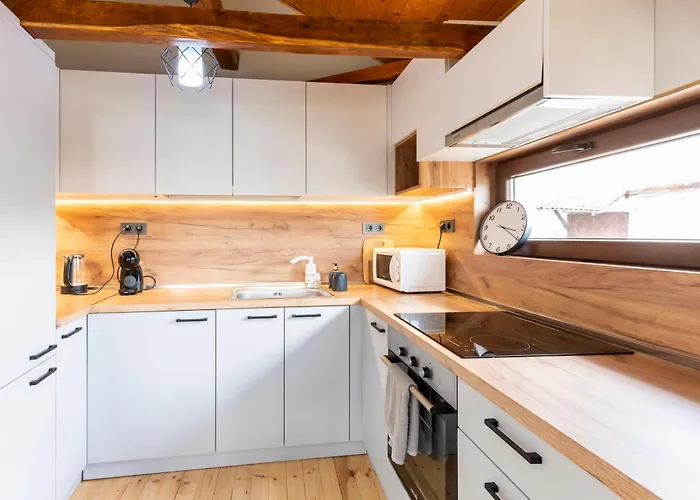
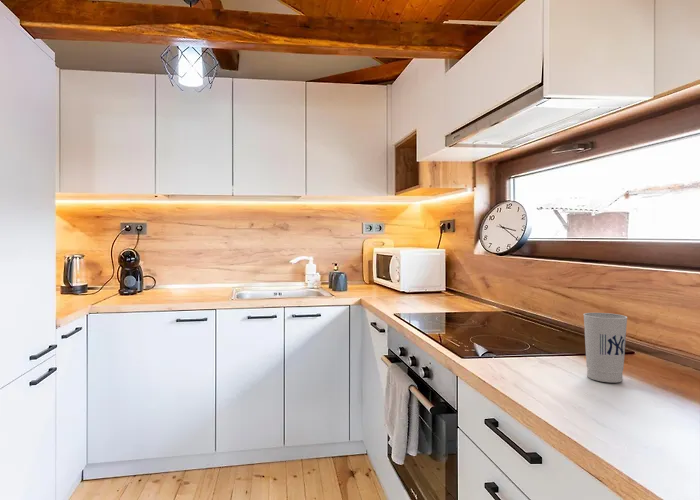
+ cup [582,312,628,384]
